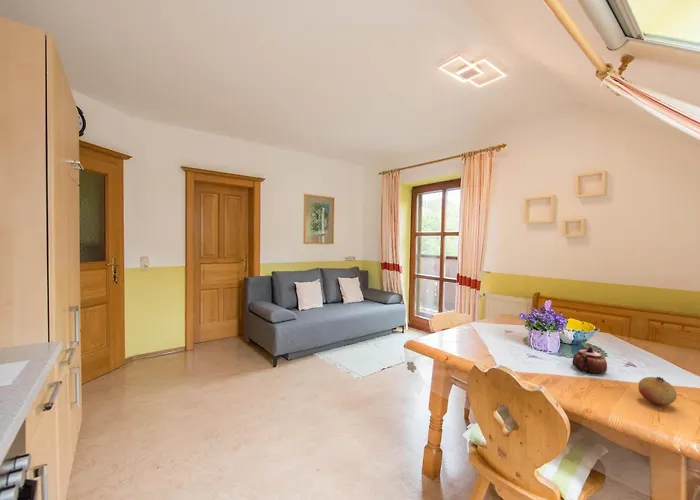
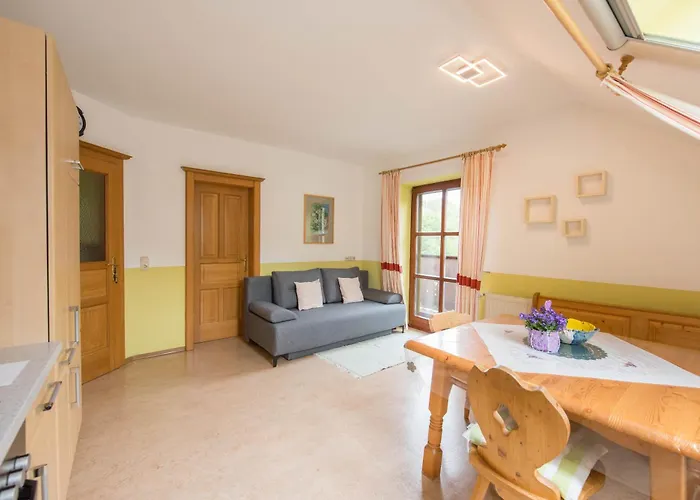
- fruit [638,376,678,407]
- teapot [572,345,608,375]
